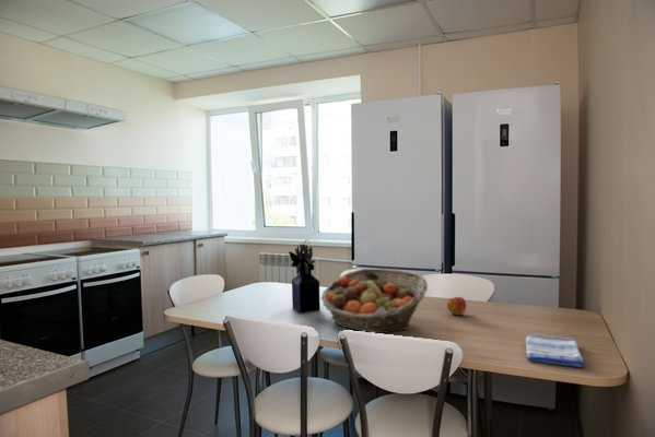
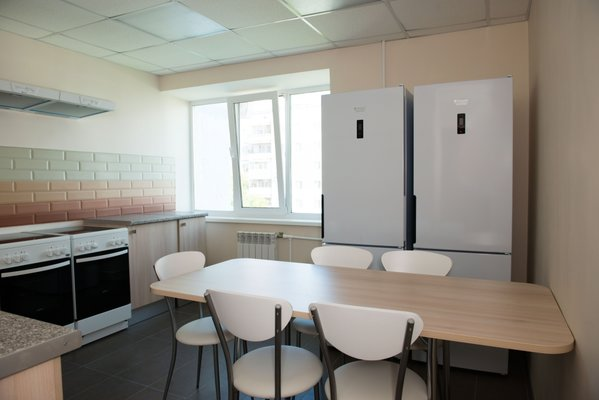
- fruit basket [320,268,429,334]
- dish towel [525,333,585,368]
- apple [446,296,467,316]
- vase [288,238,321,314]
